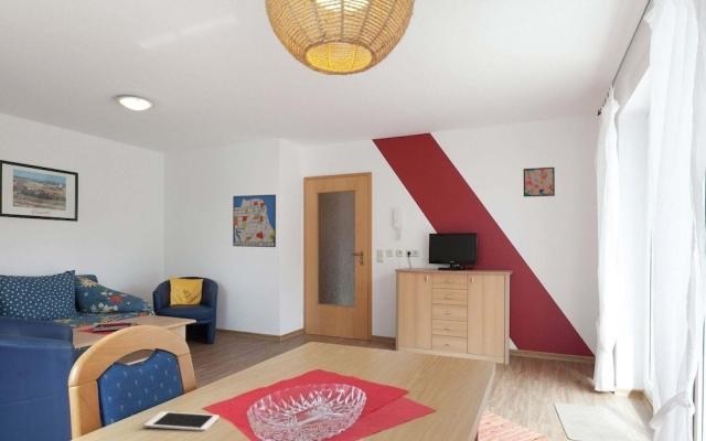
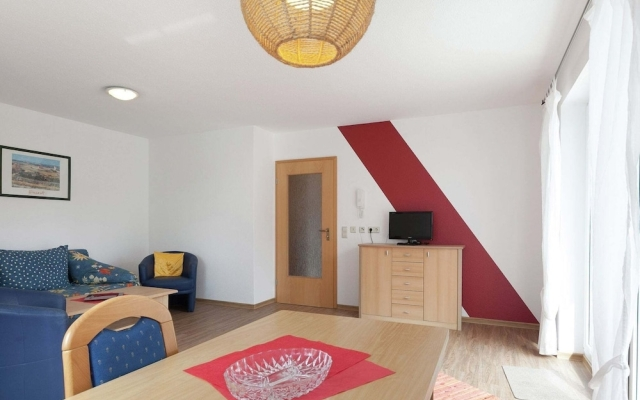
- cell phone [143,410,221,432]
- wall art [523,166,556,197]
- wall art [232,193,277,248]
